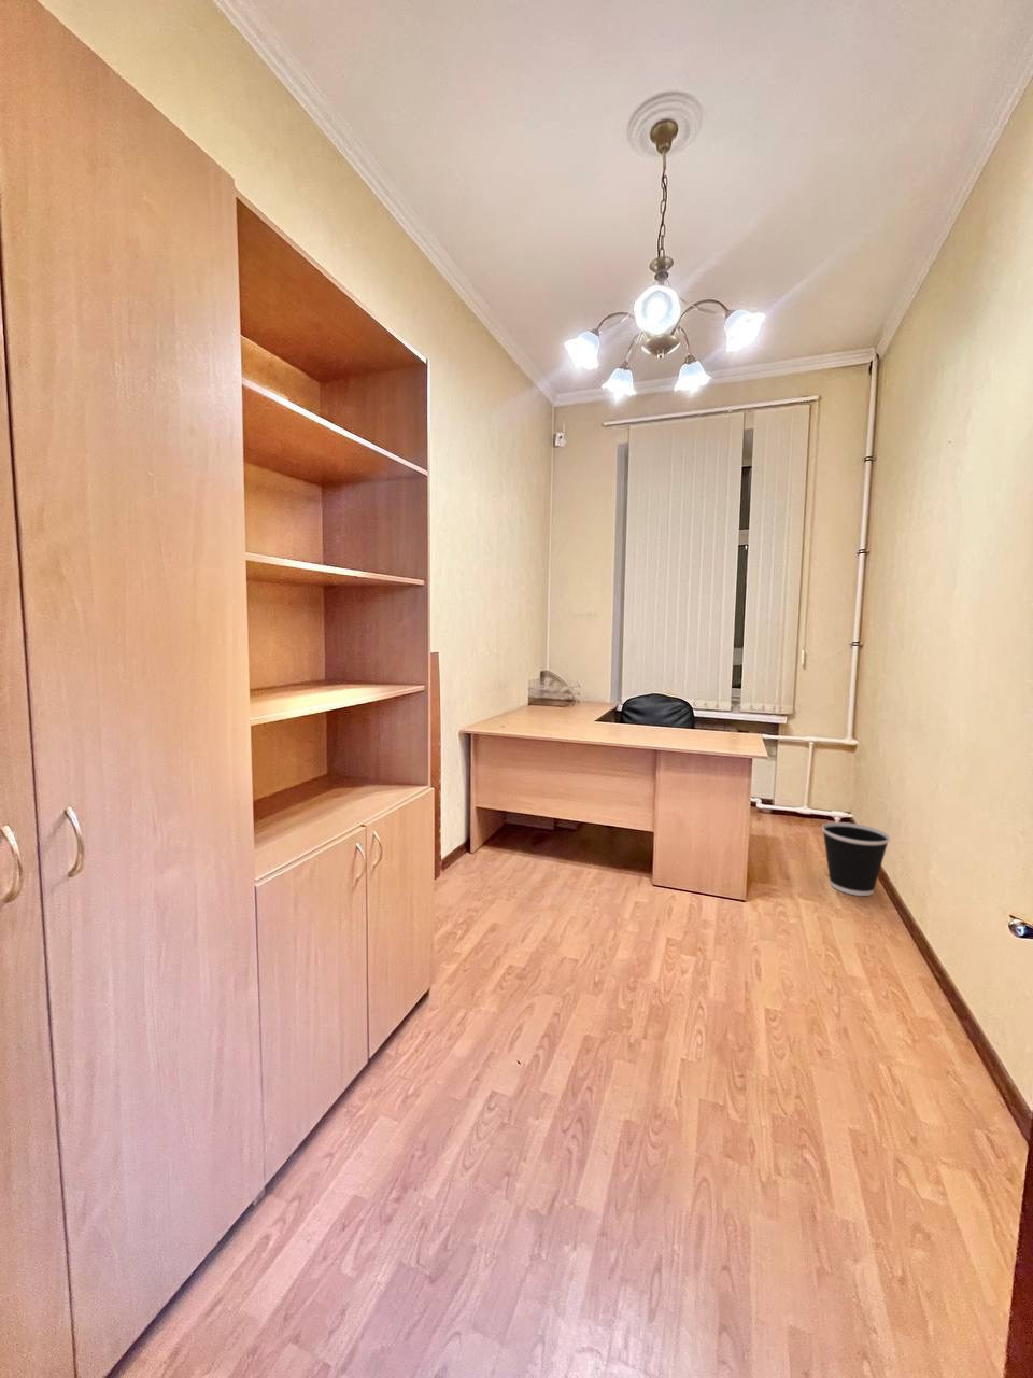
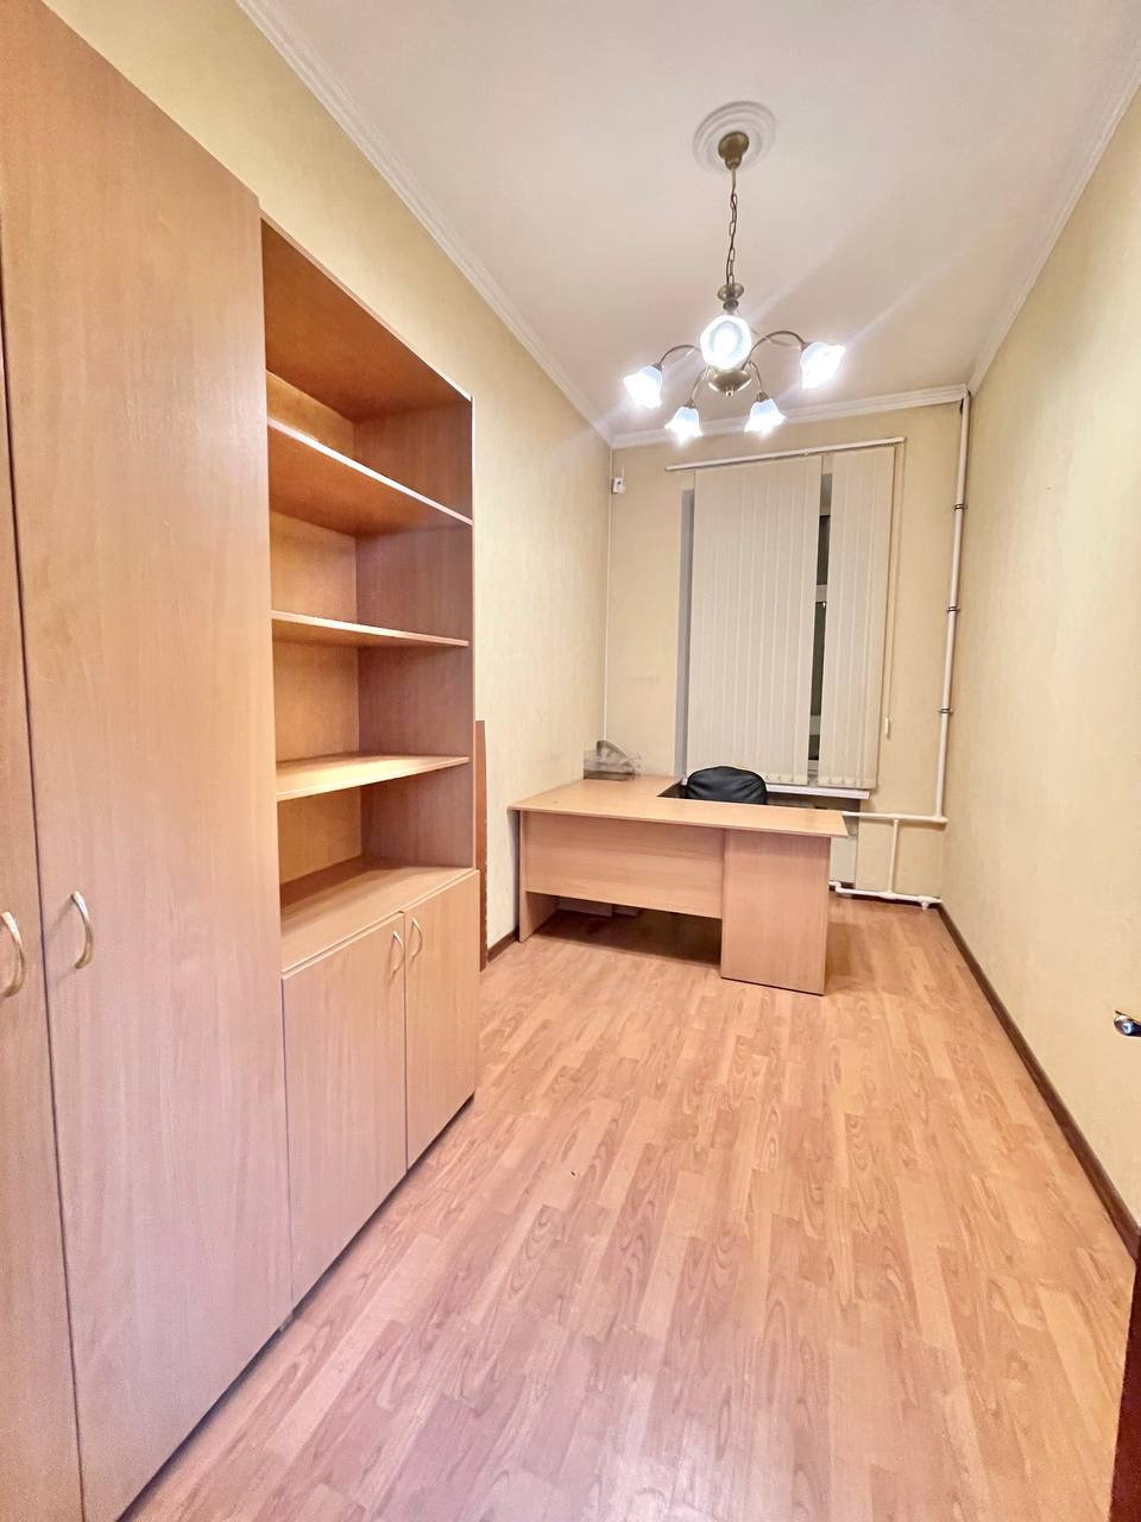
- wastebasket [821,821,891,896]
